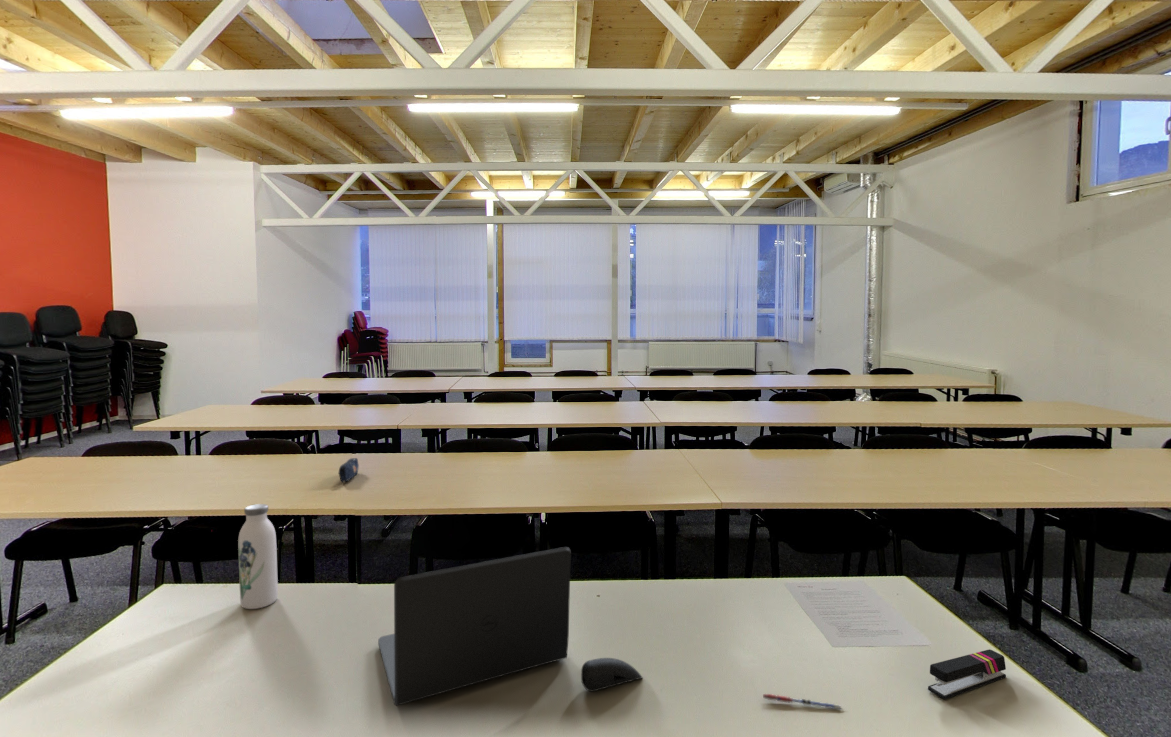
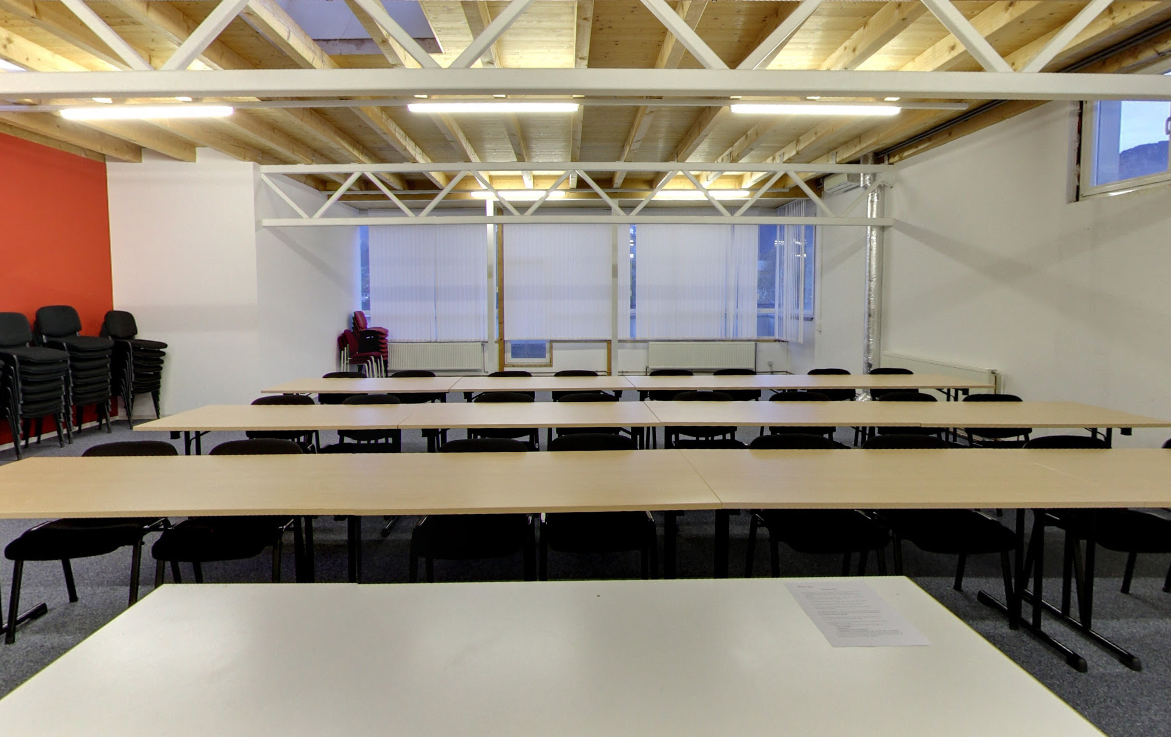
- stapler [927,648,1007,700]
- water bottle [237,503,279,610]
- computer mouse [580,657,643,692]
- pen [762,693,842,711]
- pencil case [337,457,360,483]
- laptop [377,546,572,707]
